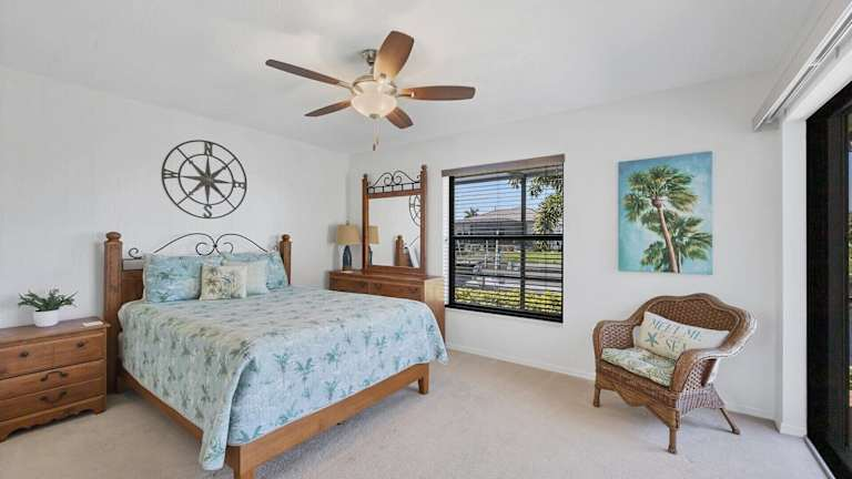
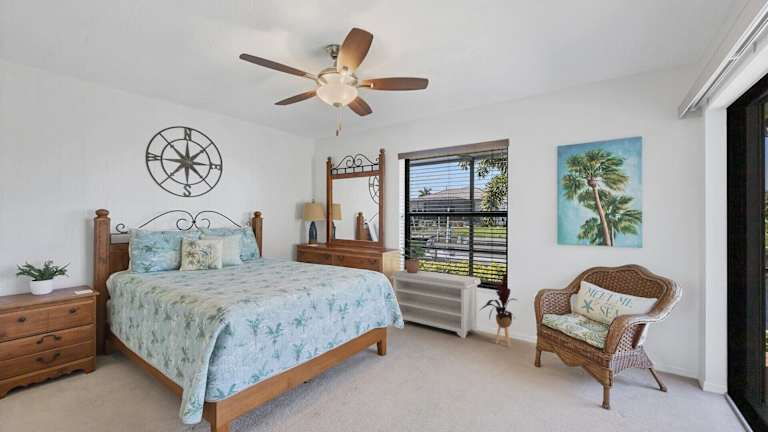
+ house plant [479,272,519,348]
+ potted plant [400,238,427,273]
+ bench [390,269,482,339]
